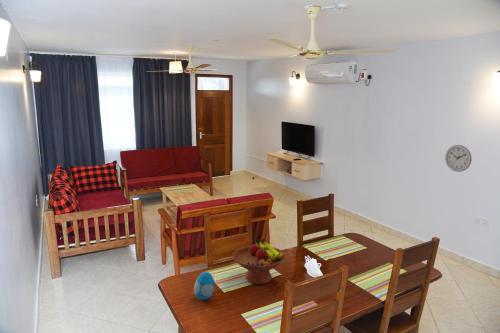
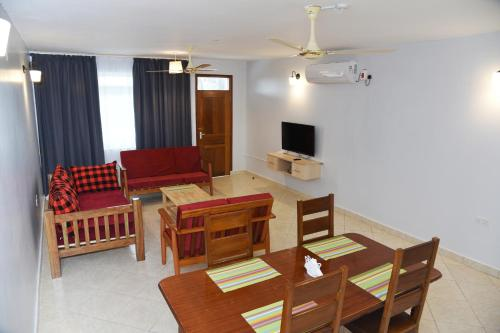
- wall clock [444,144,473,173]
- decorative egg [193,271,215,301]
- fruit bowl [231,238,286,285]
